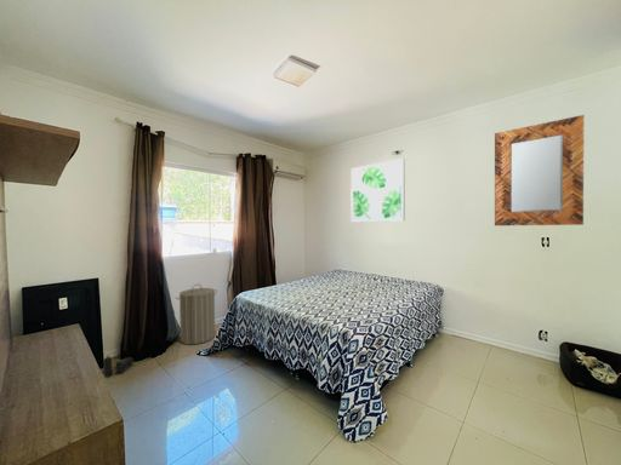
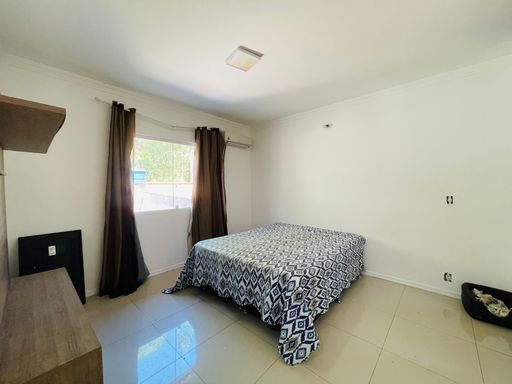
- wall art [349,157,406,223]
- laundry hamper [175,283,218,345]
- home mirror [494,114,585,226]
- boots [102,354,135,377]
